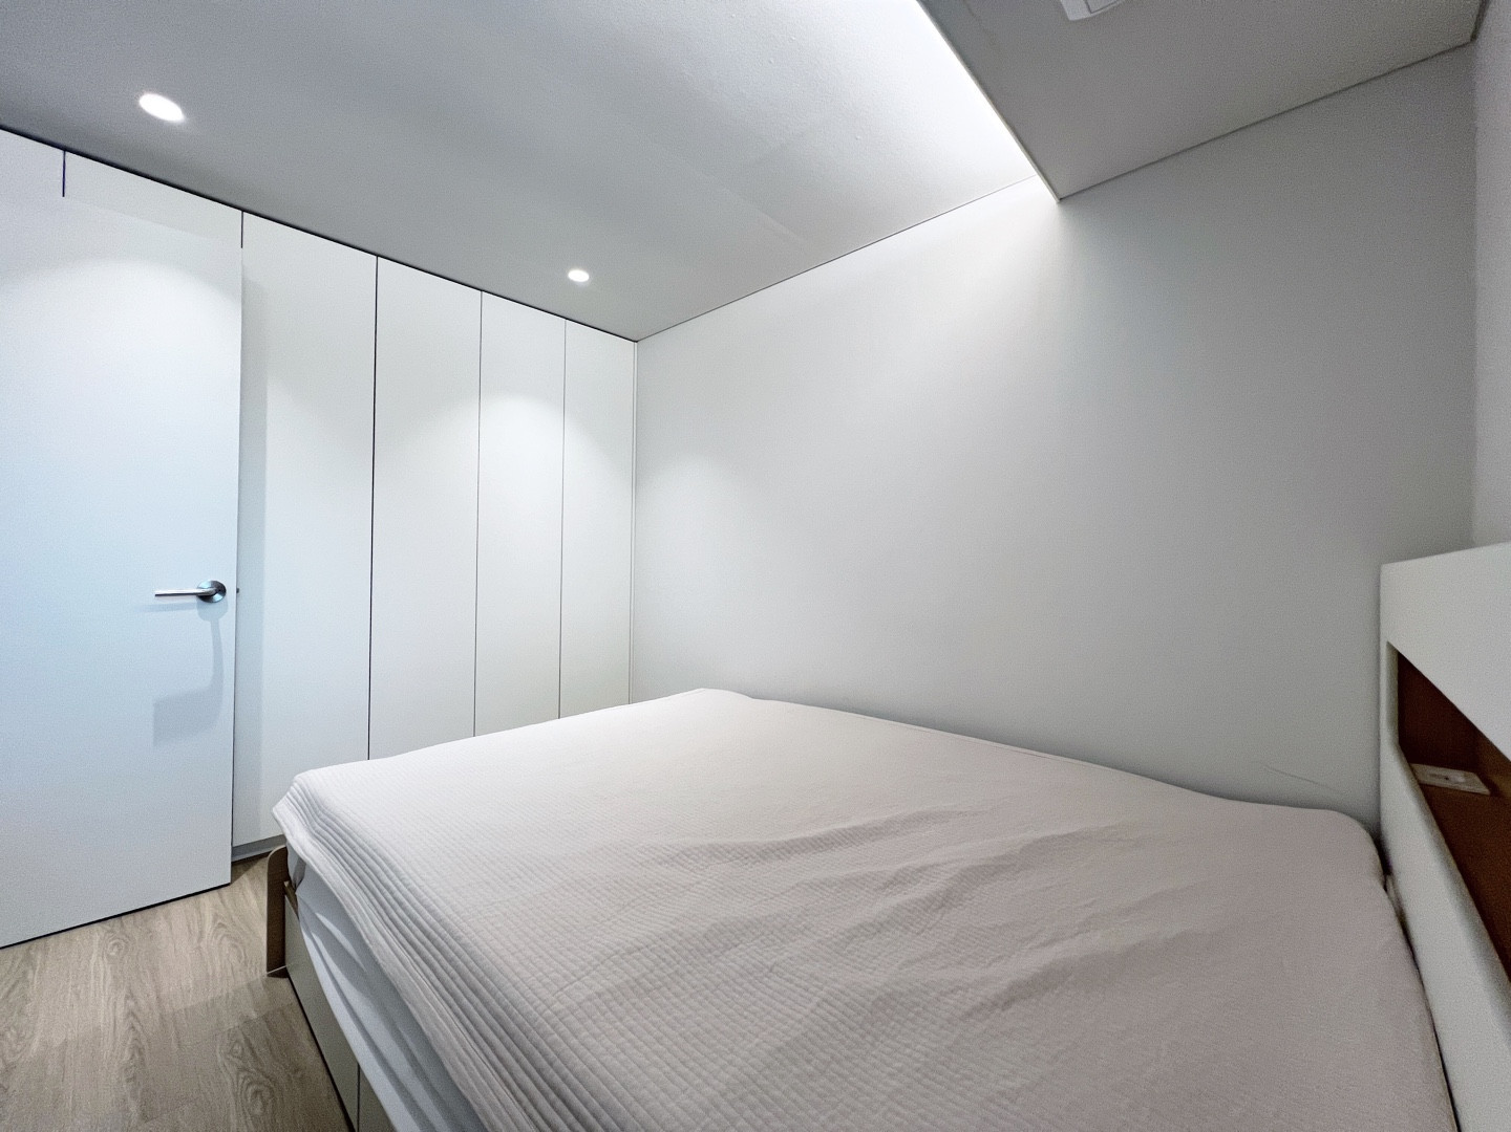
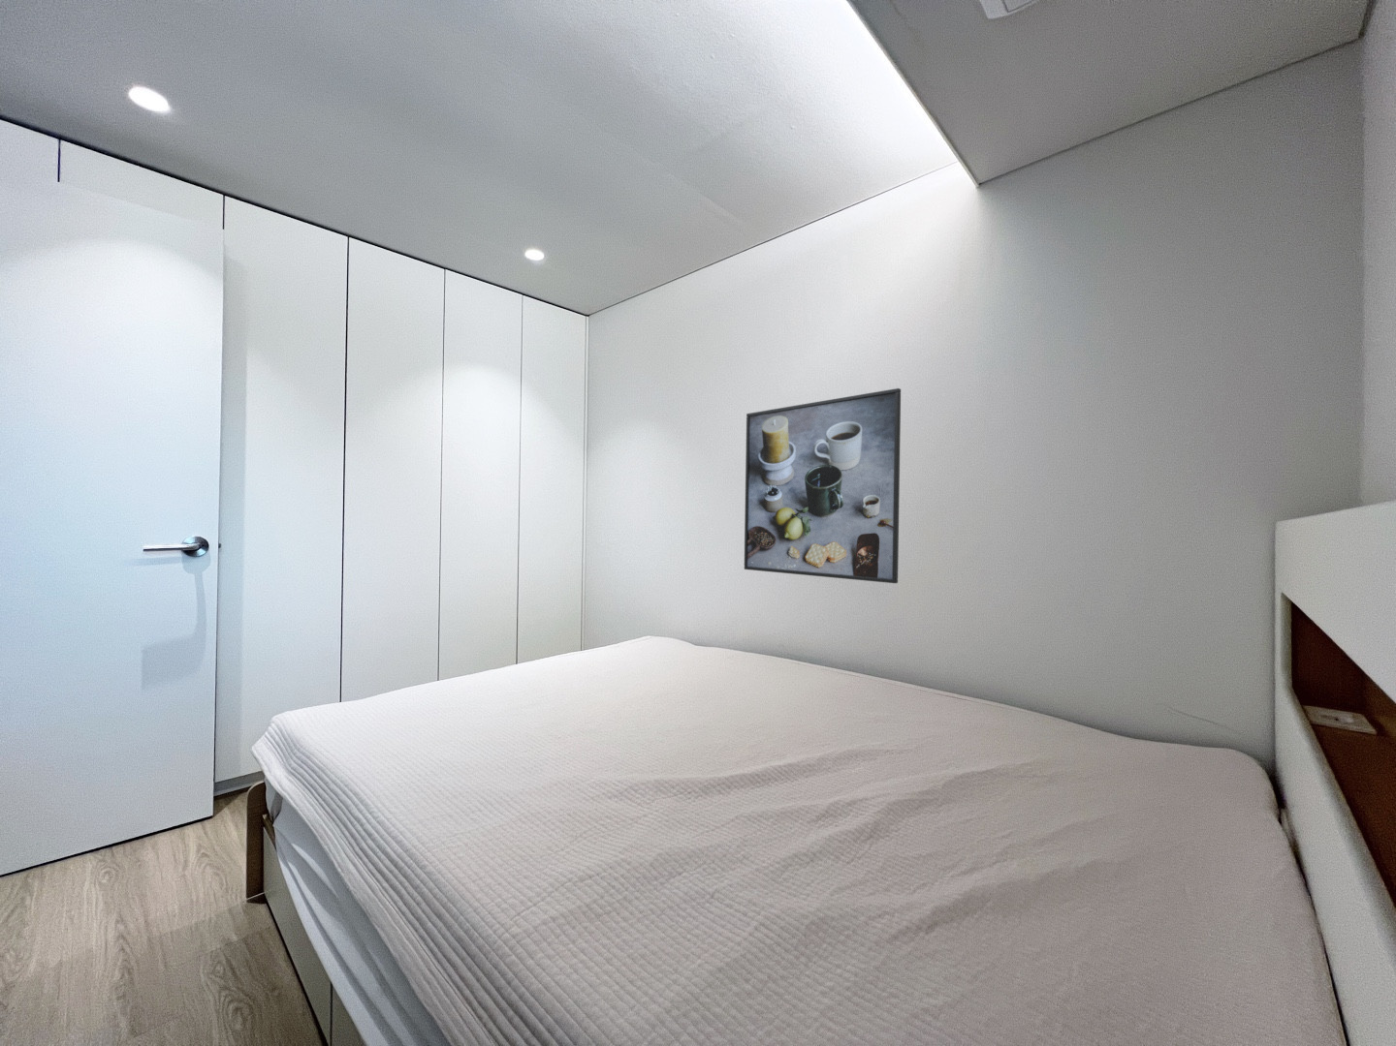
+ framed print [743,388,901,585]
